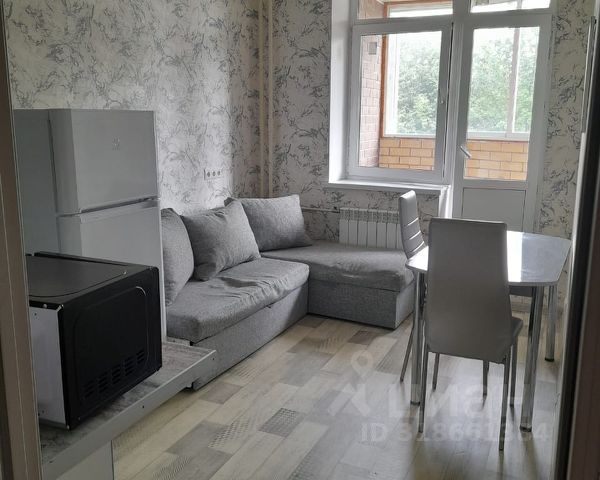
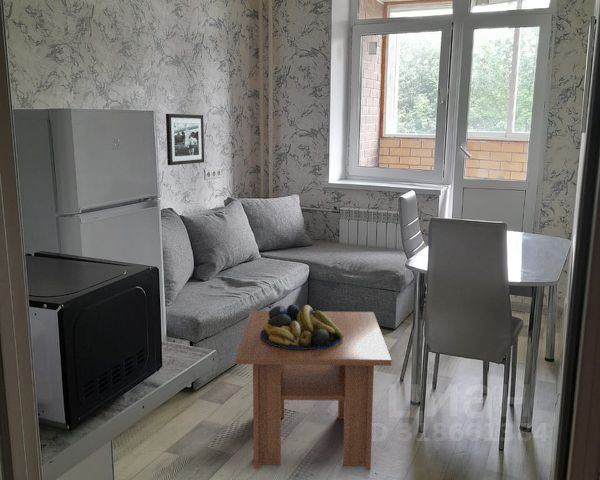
+ picture frame [165,113,205,166]
+ fruit bowl [260,303,343,351]
+ coffee table [235,310,392,471]
